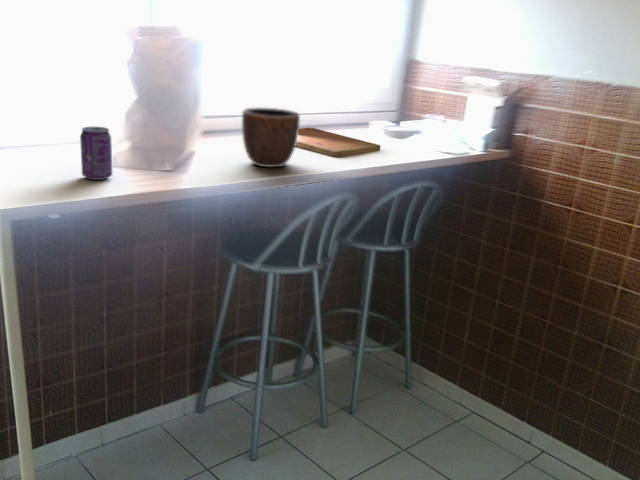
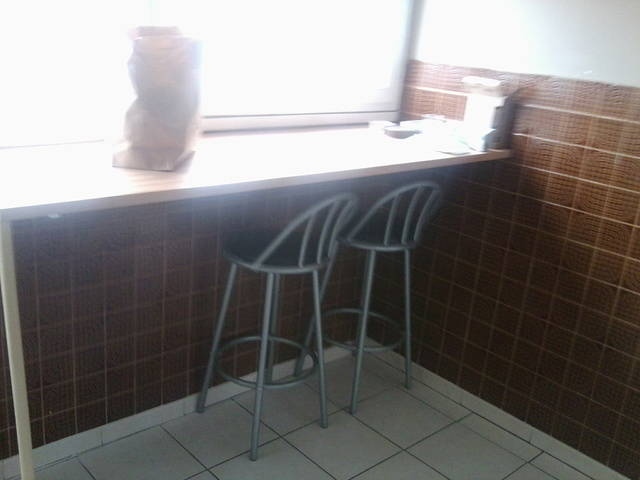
- cutting board [295,127,381,158]
- beverage can [79,126,113,181]
- bowl [241,107,301,169]
